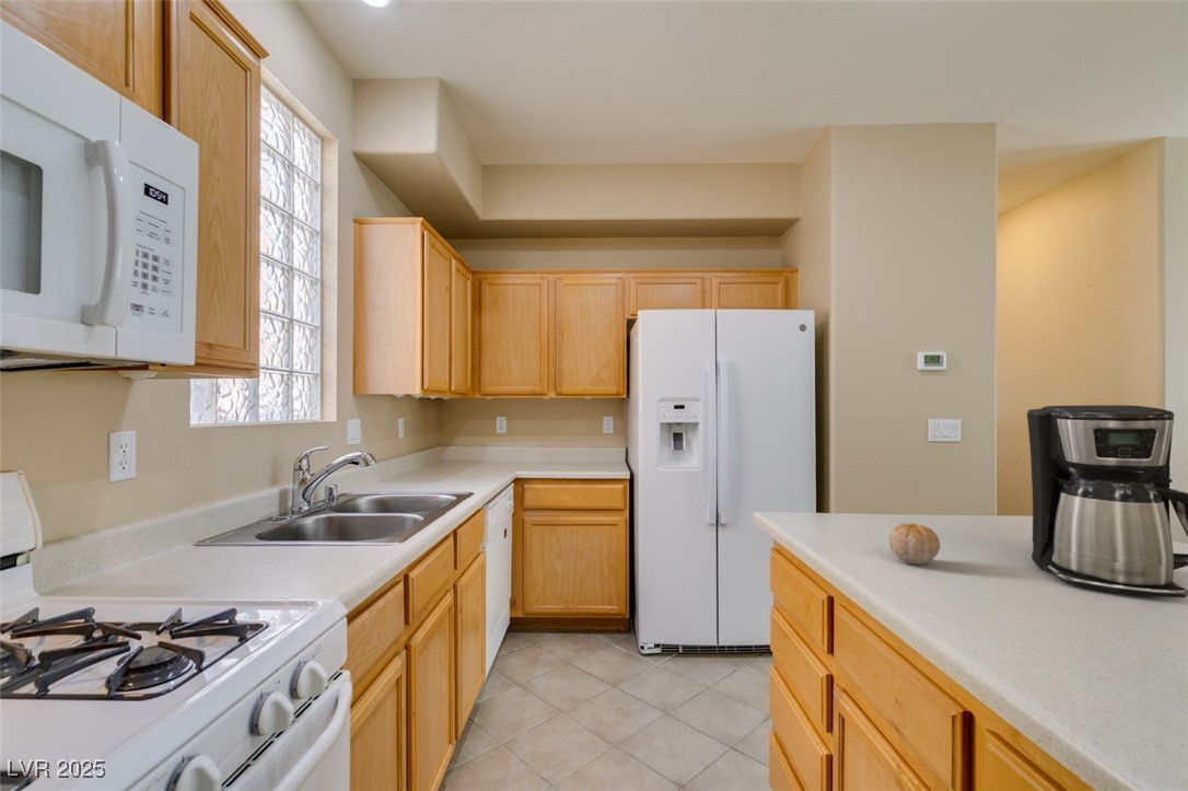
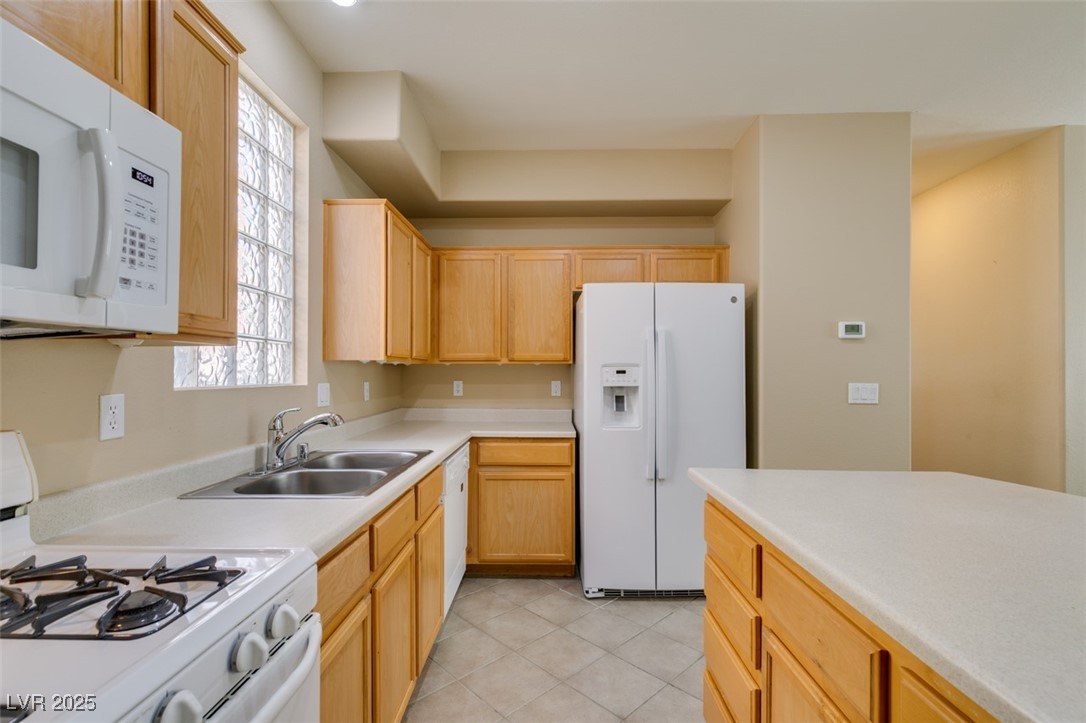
- fruit [888,522,942,566]
- coffee maker [1026,404,1188,598]
